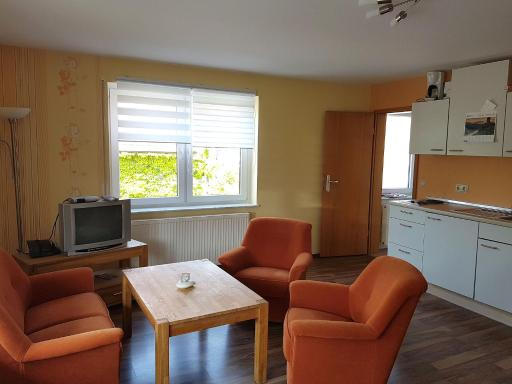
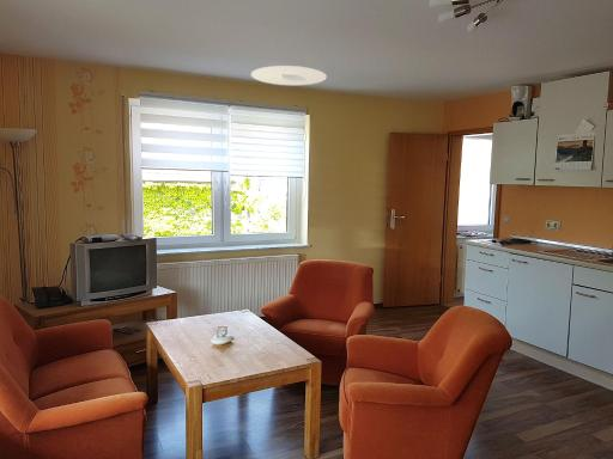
+ ceiling light [250,65,328,86]
